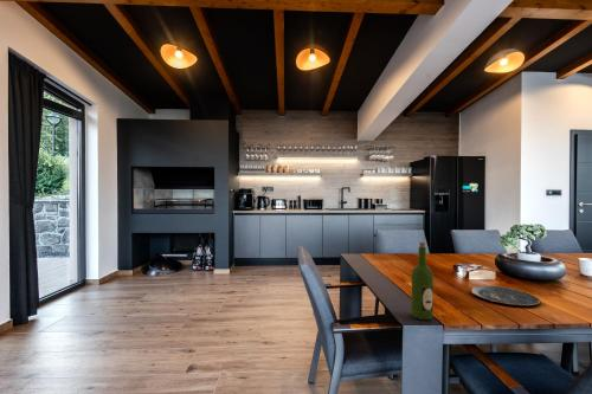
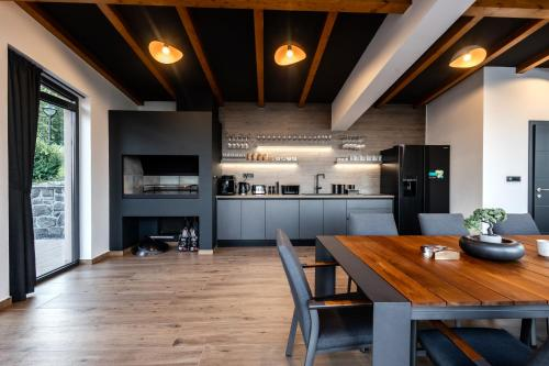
- plate [470,284,542,306]
- wine bottle [411,241,435,321]
